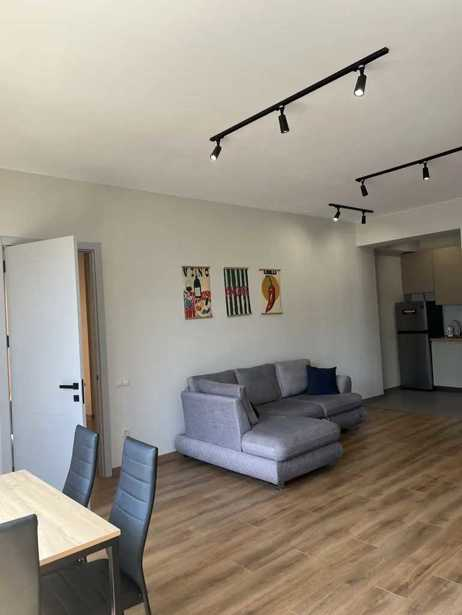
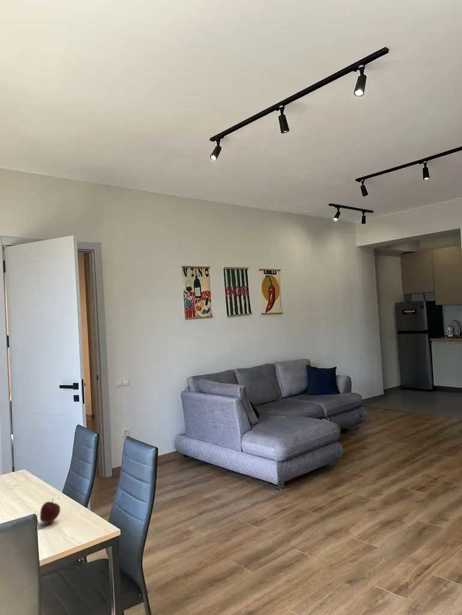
+ apple [39,498,61,524]
